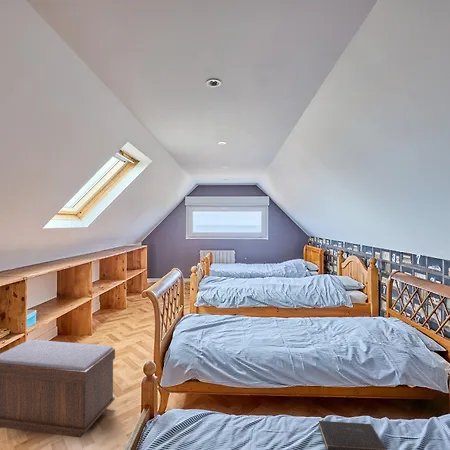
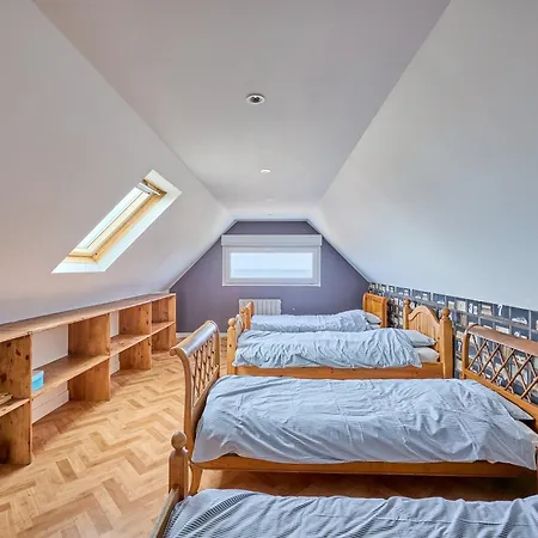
- hardcover book [318,420,387,450]
- bench [0,339,116,439]
